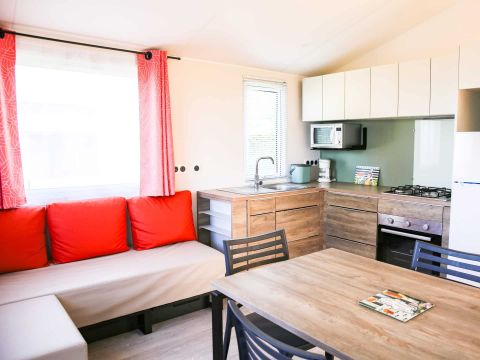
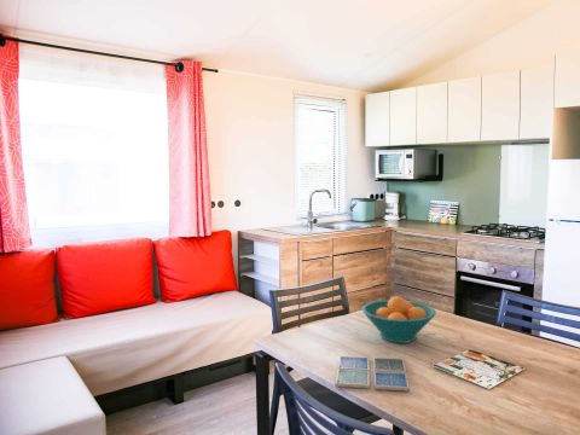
+ fruit bowl [361,295,437,344]
+ drink coaster [335,355,411,392]
